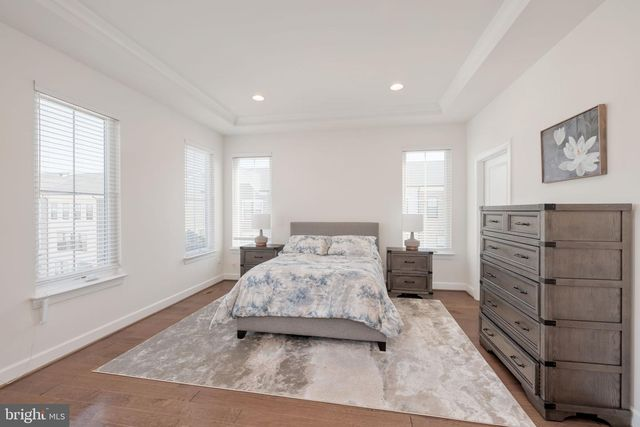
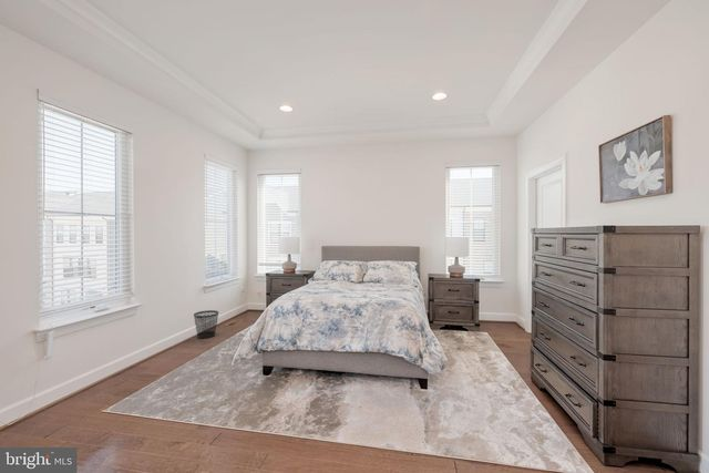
+ wastebasket [193,309,219,339]
